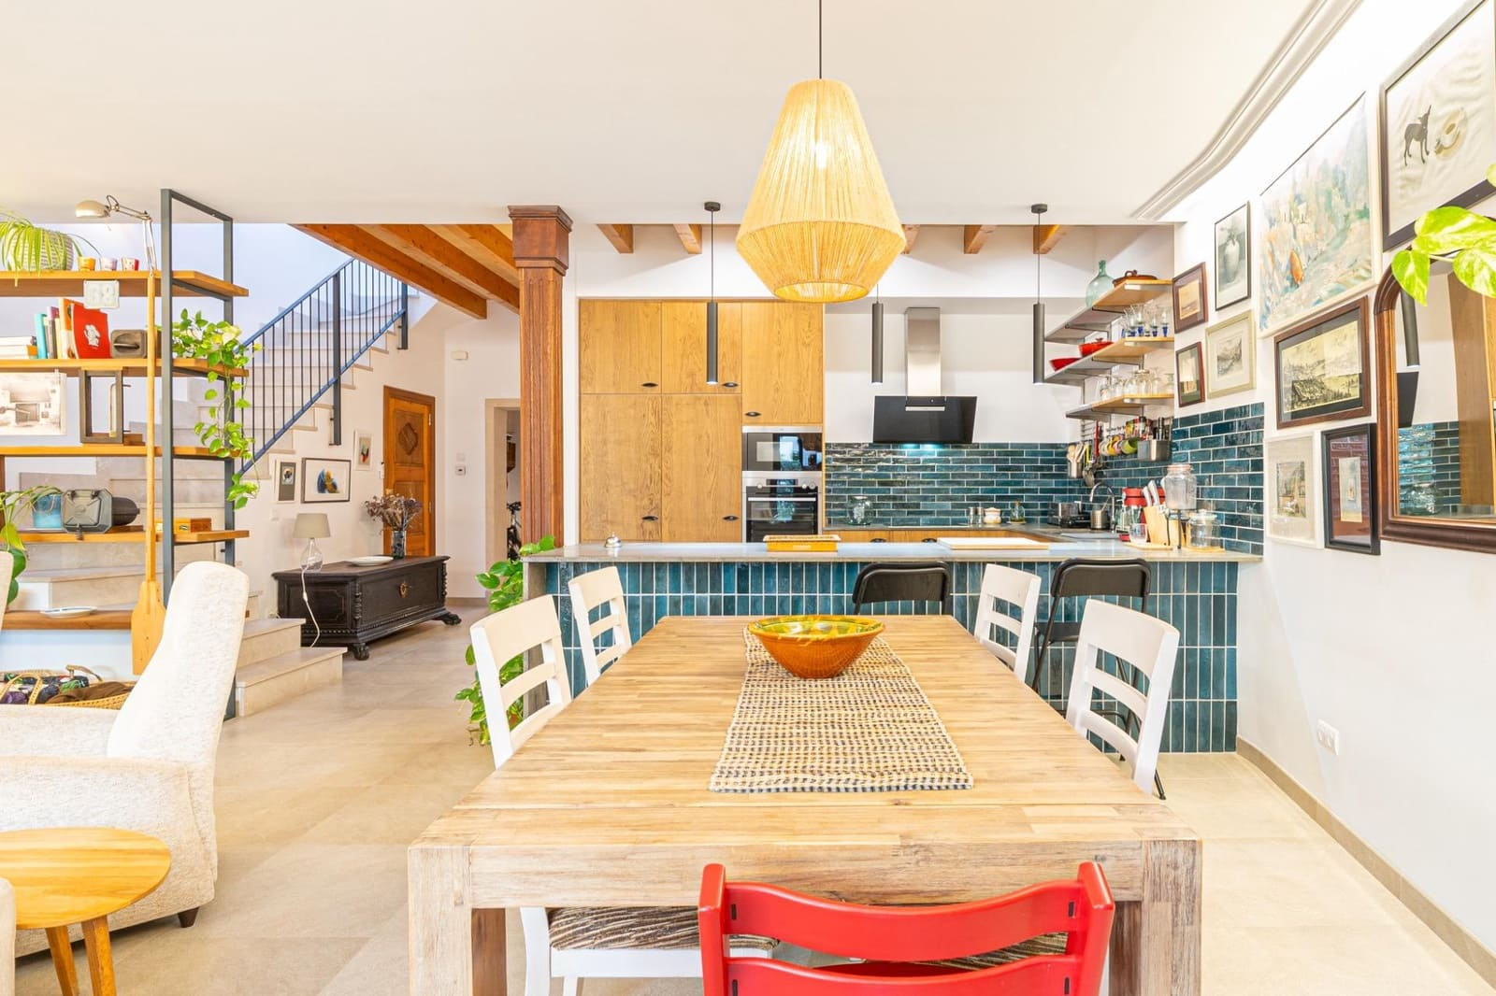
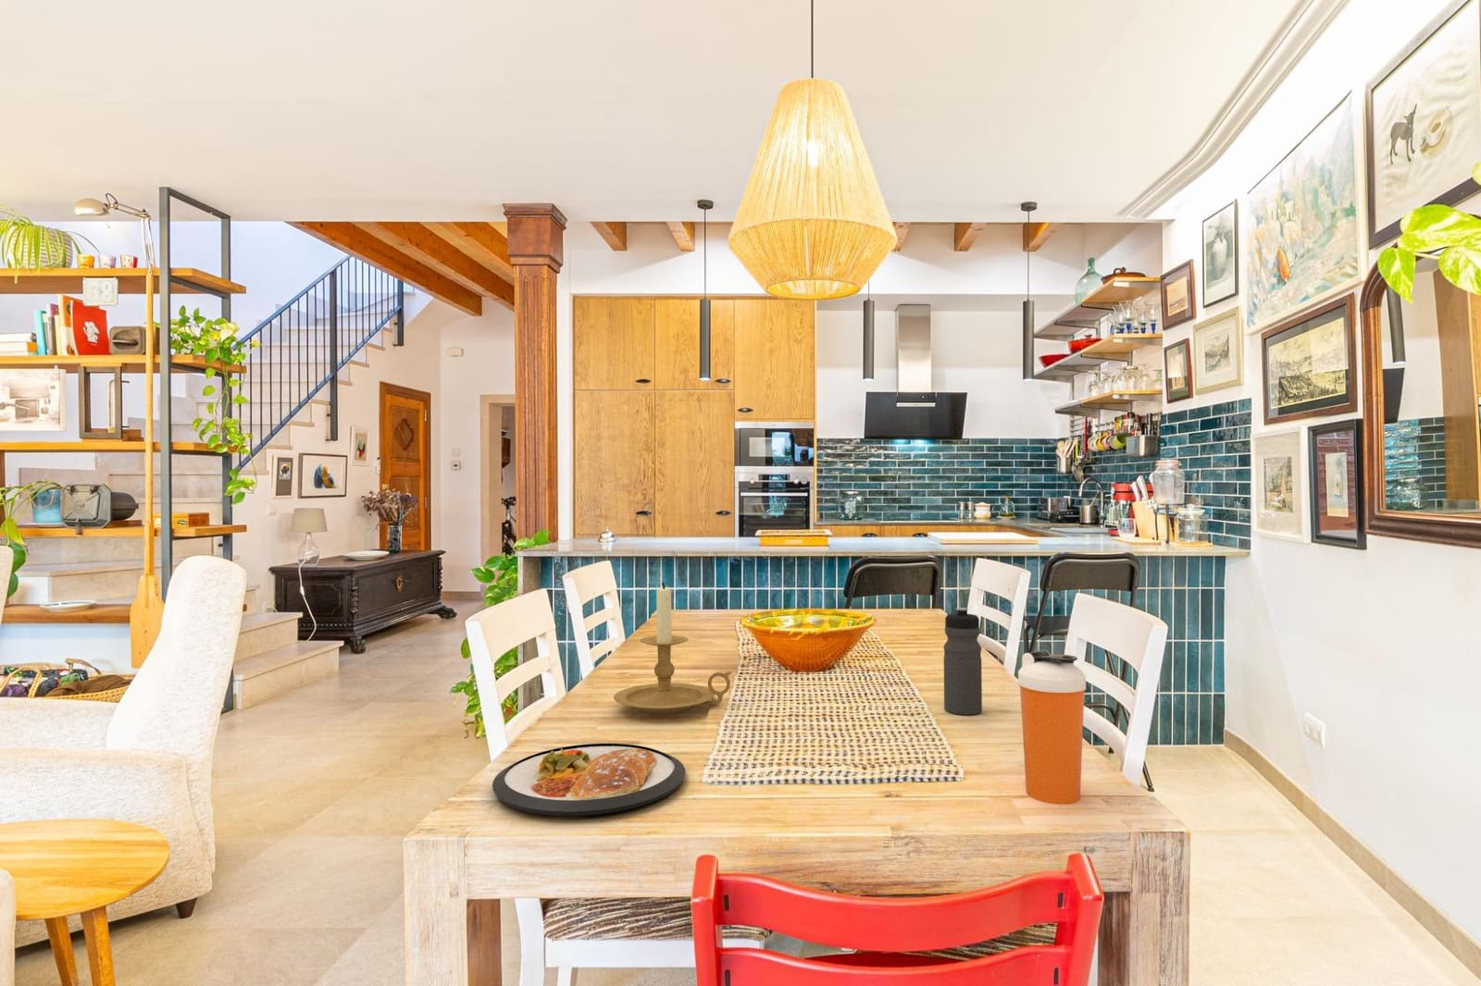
+ candle holder [612,582,733,715]
+ shaker bottle [1017,649,1087,804]
+ dish [491,743,686,817]
+ water bottle [944,606,983,716]
